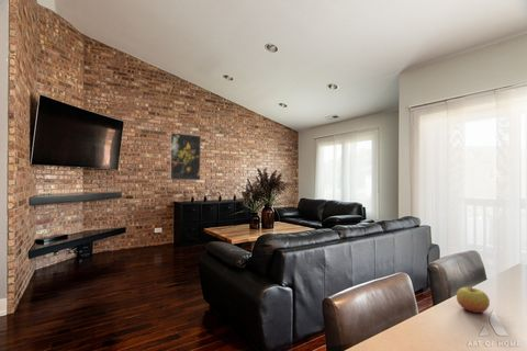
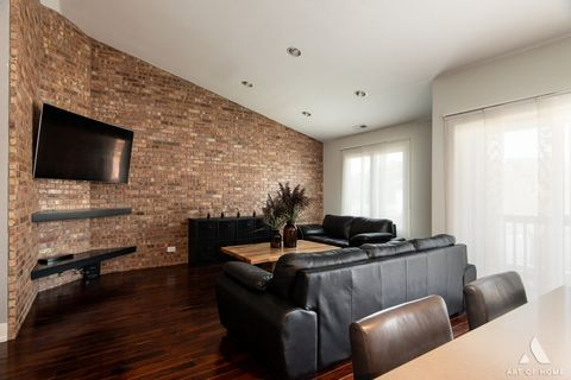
- apple [456,286,491,314]
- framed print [169,132,202,181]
